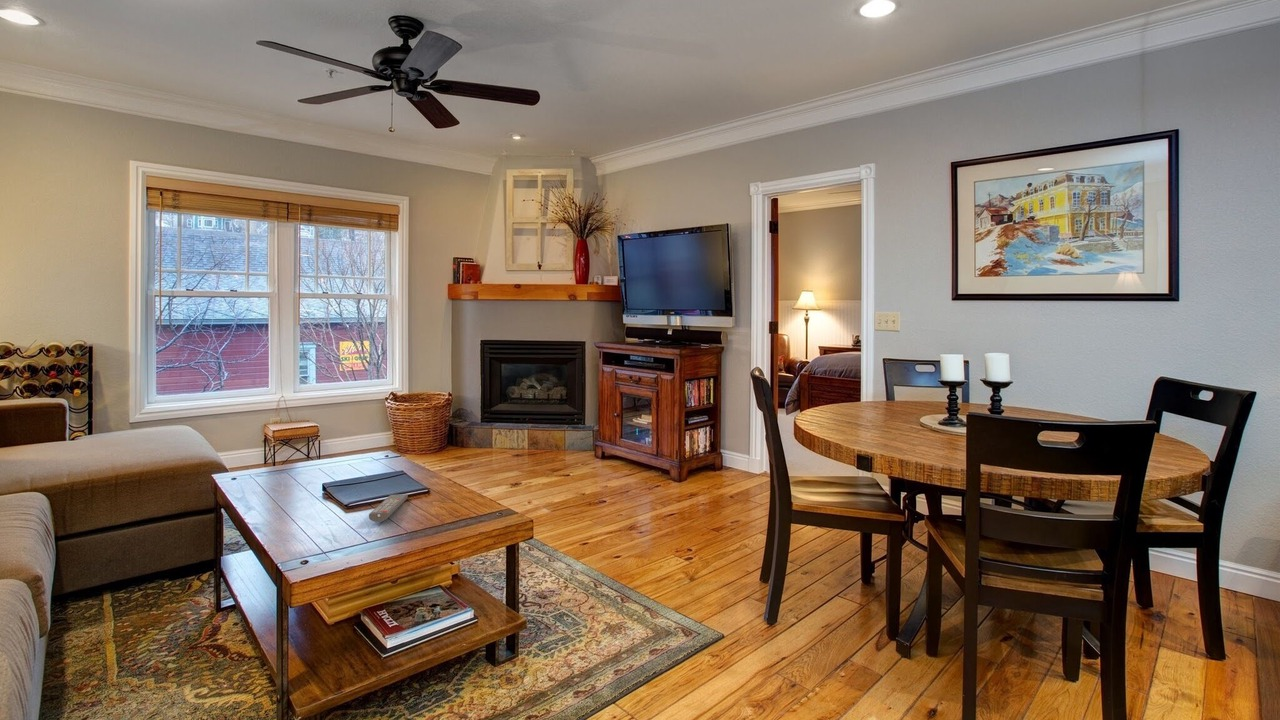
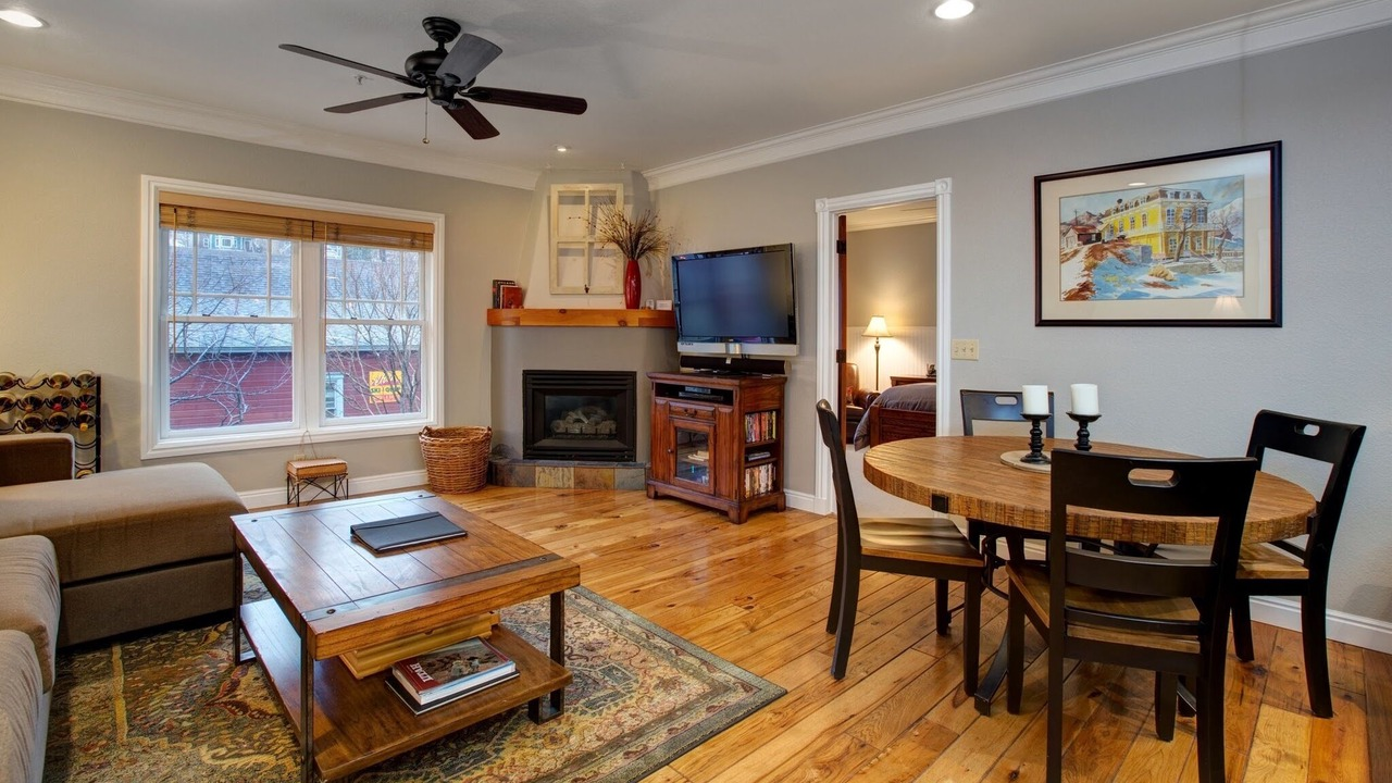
- remote control [368,493,409,523]
